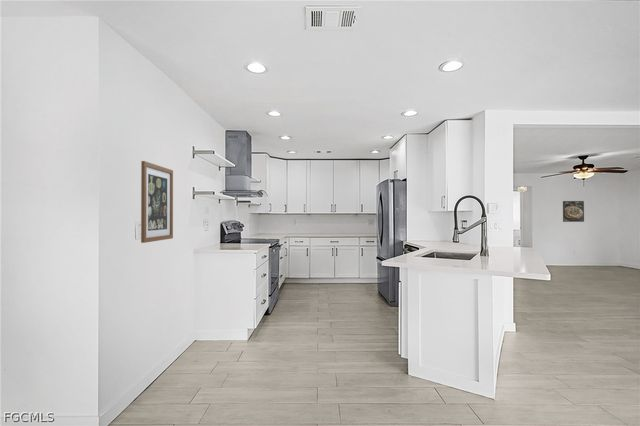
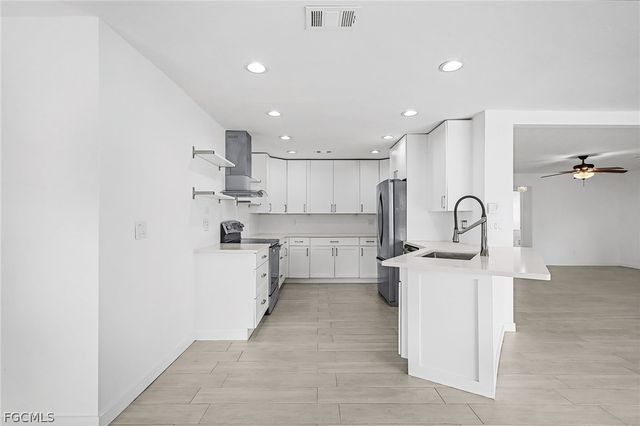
- wall art [140,160,174,244]
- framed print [562,200,585,223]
